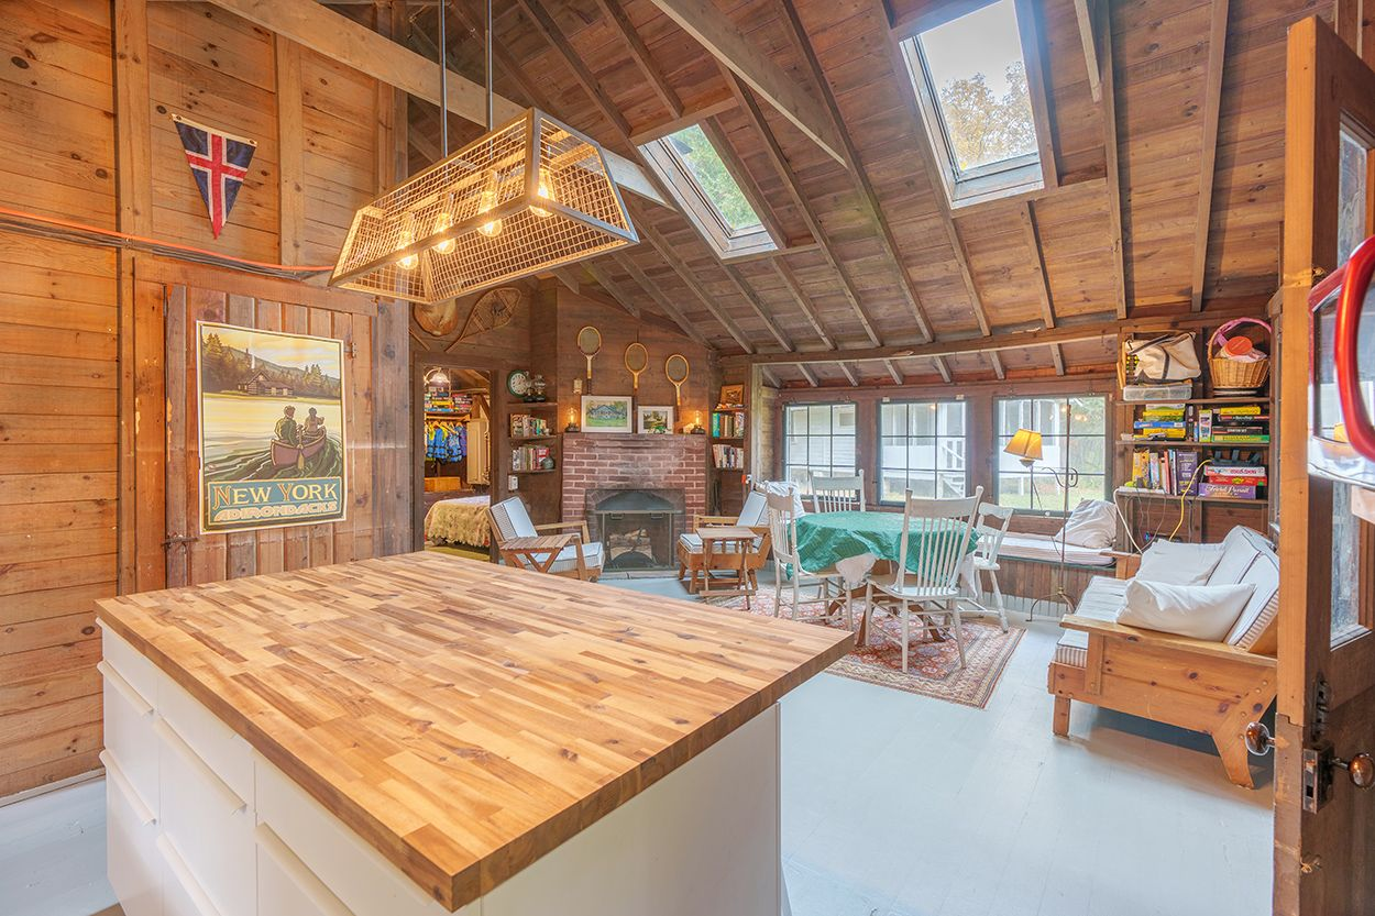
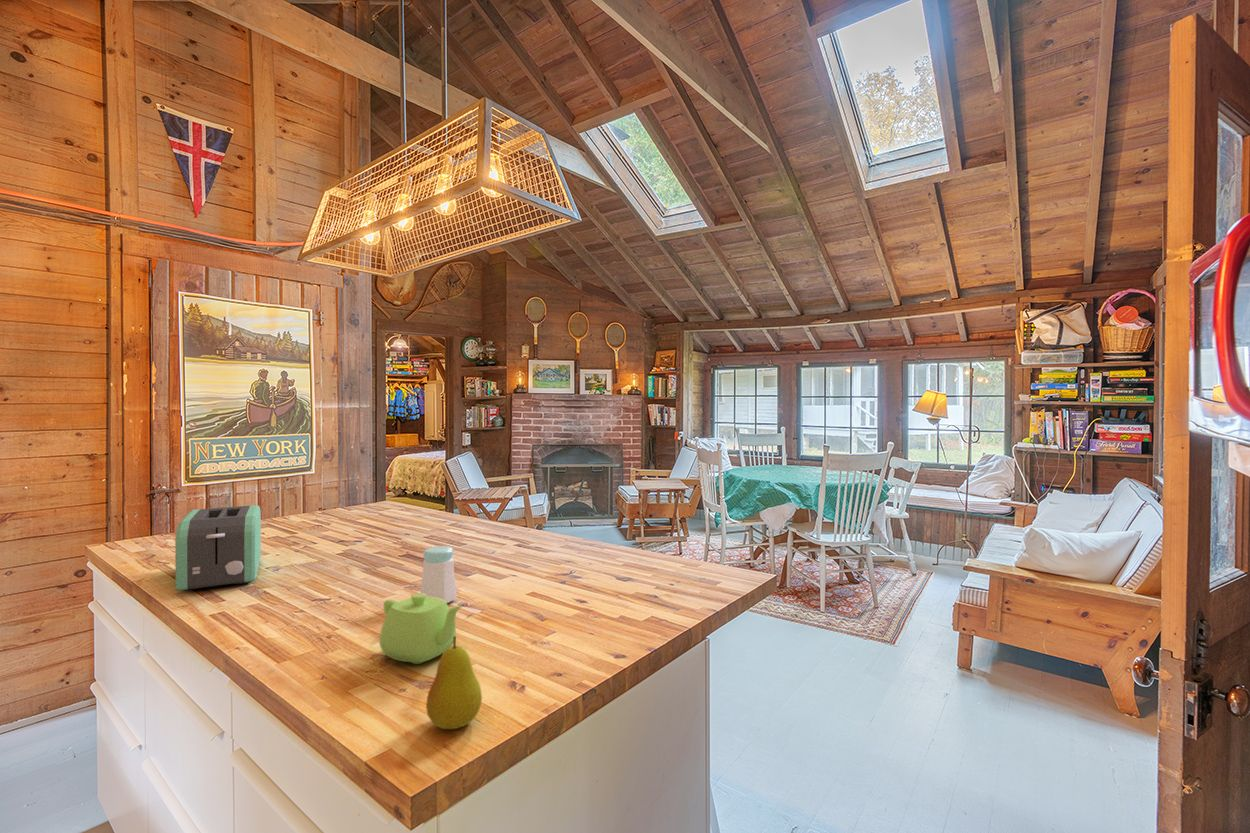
+ toaster [174,504,262,592]
+ fruit [425,636,483,730]
+ salt shaker [419,545,458,604]
+ teapot [379,593,463,665]
